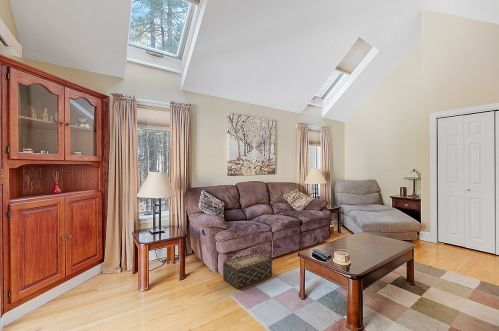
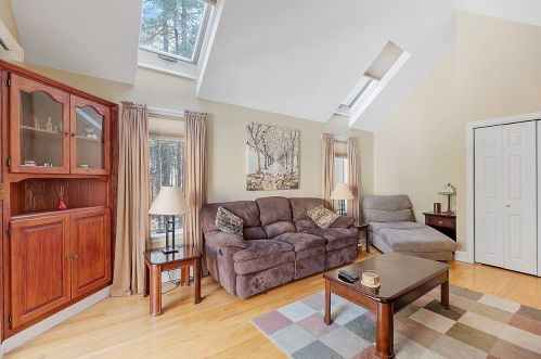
- woven basket [222,251,273,290]
